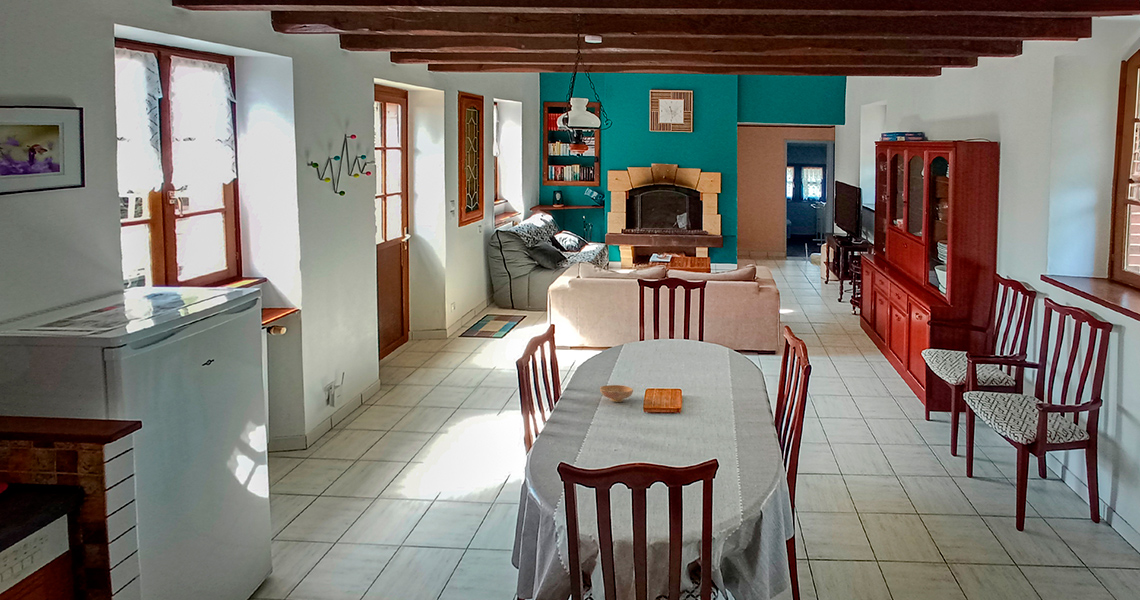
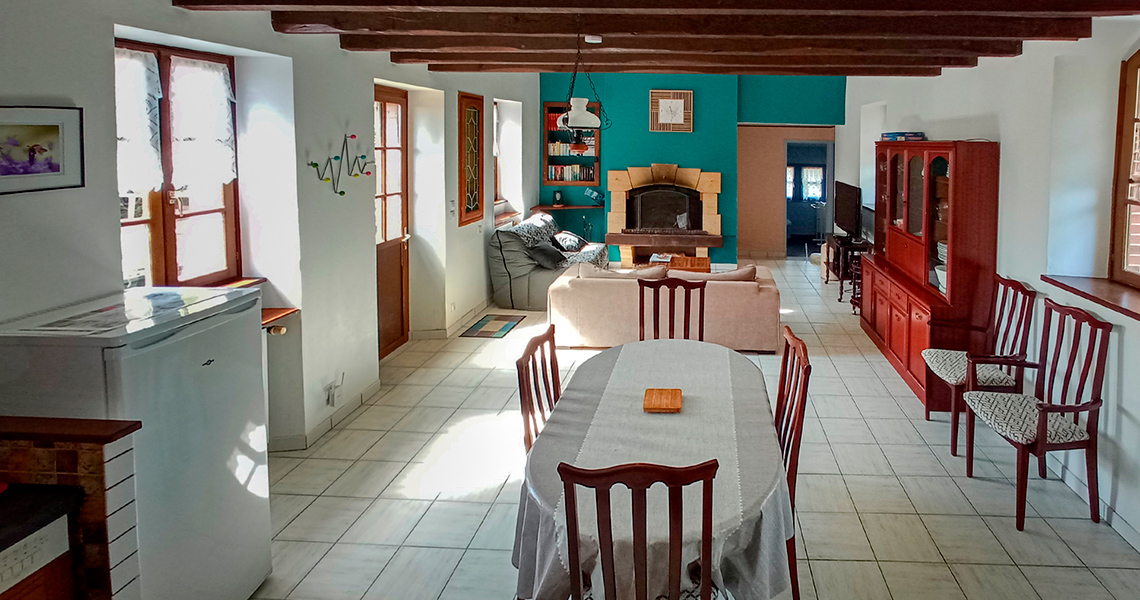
- bowl [599,384,634,403]
